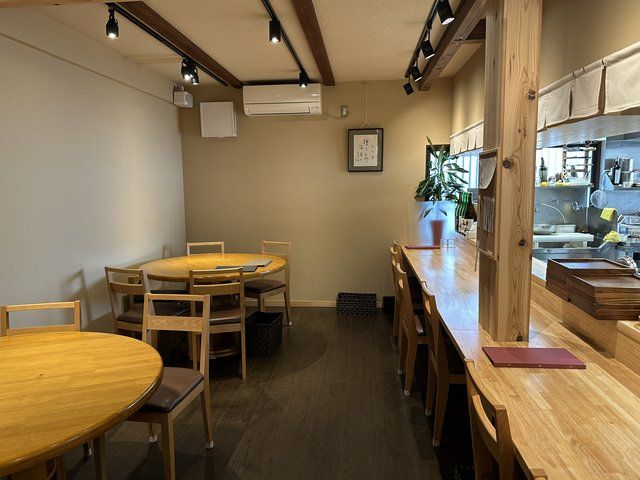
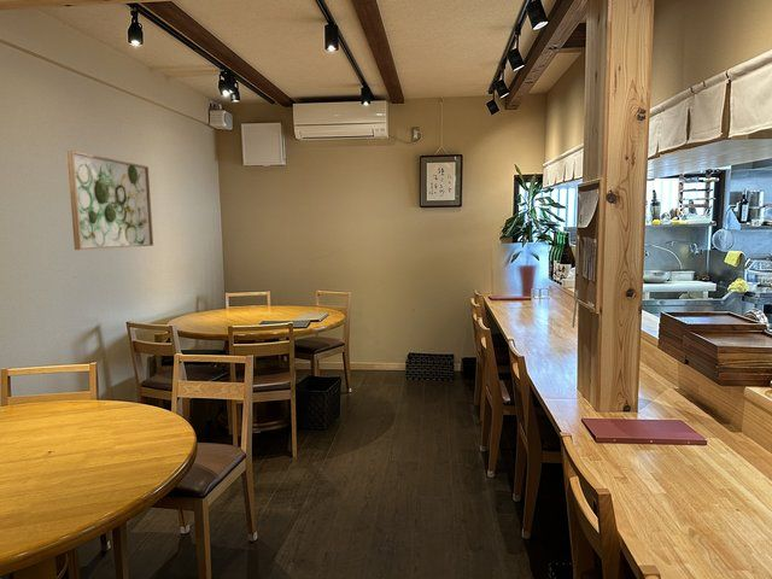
+ wall art [65,150,154,251]
